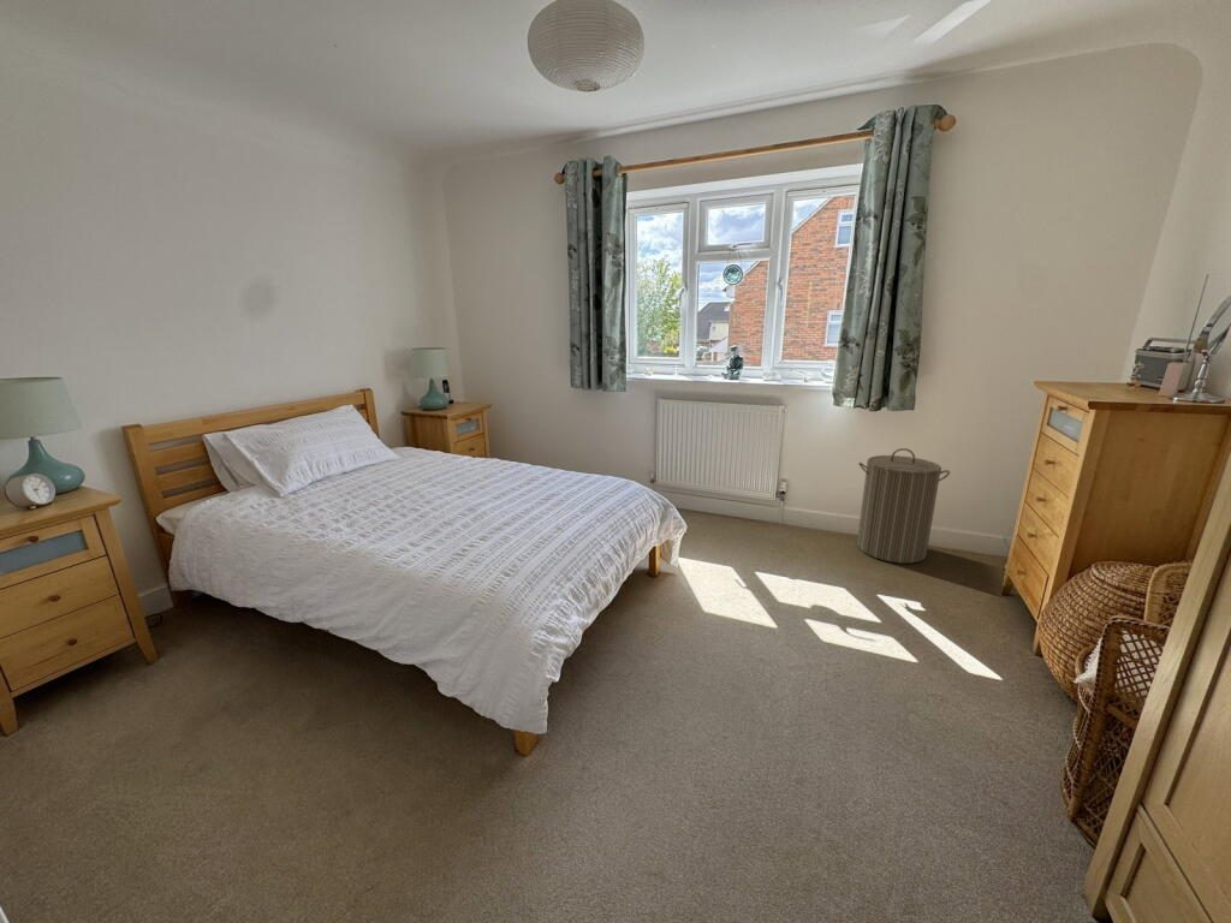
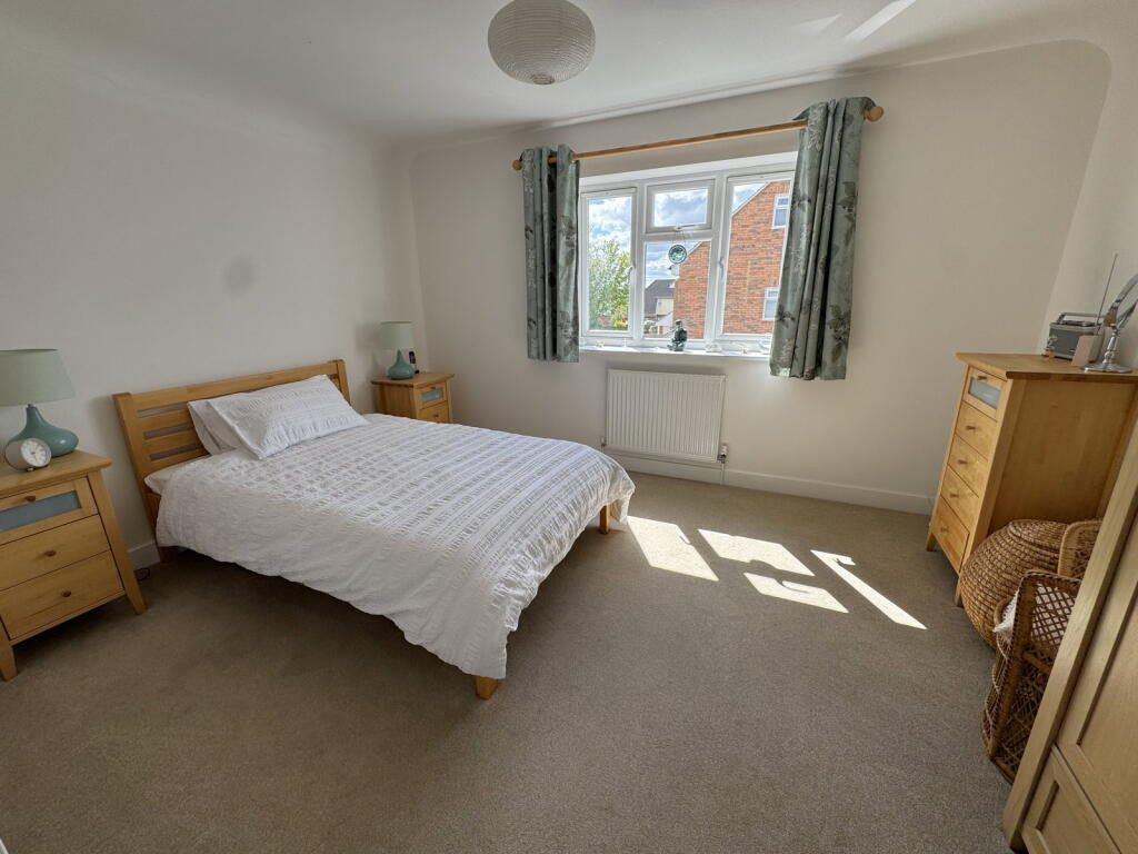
- laundry hamper [856,447,951,565]
